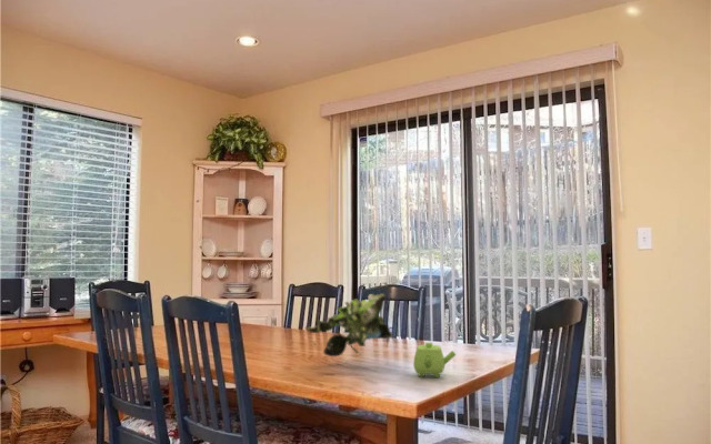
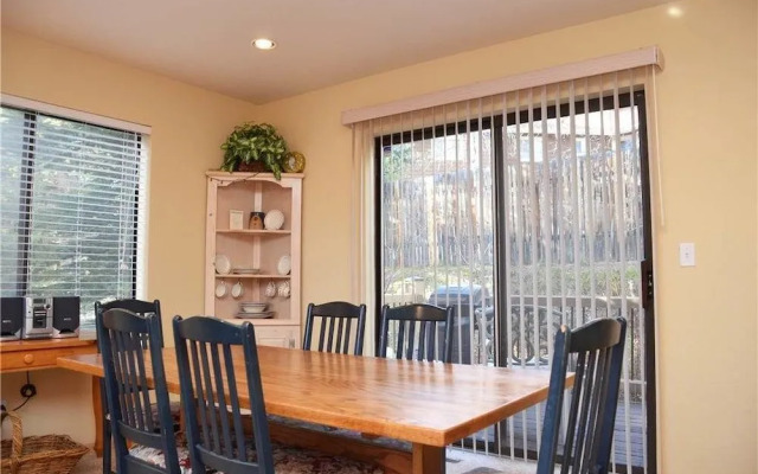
- plant [303,292,394,357]
- teapot [412,341,458,379]
